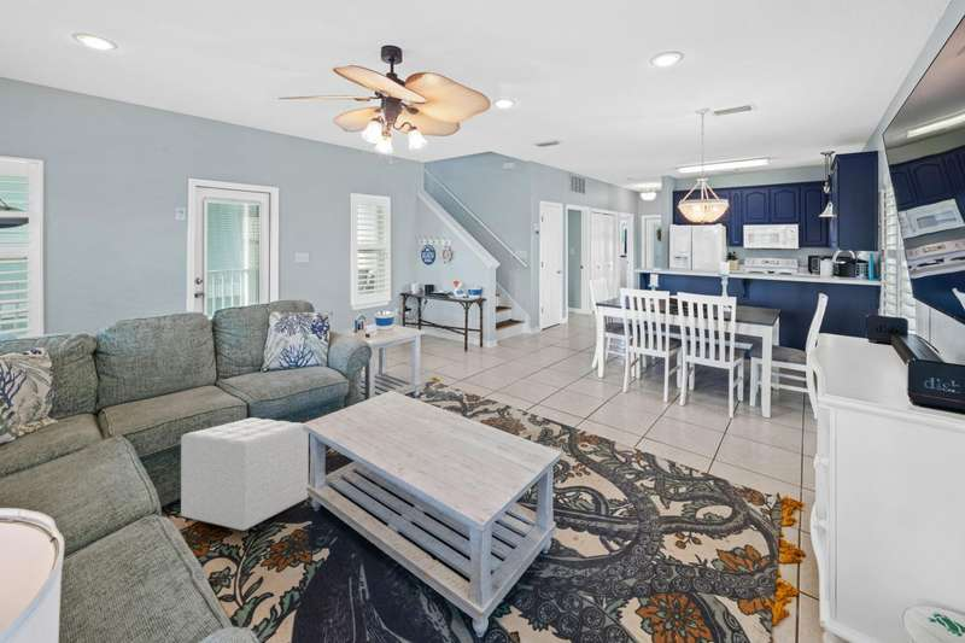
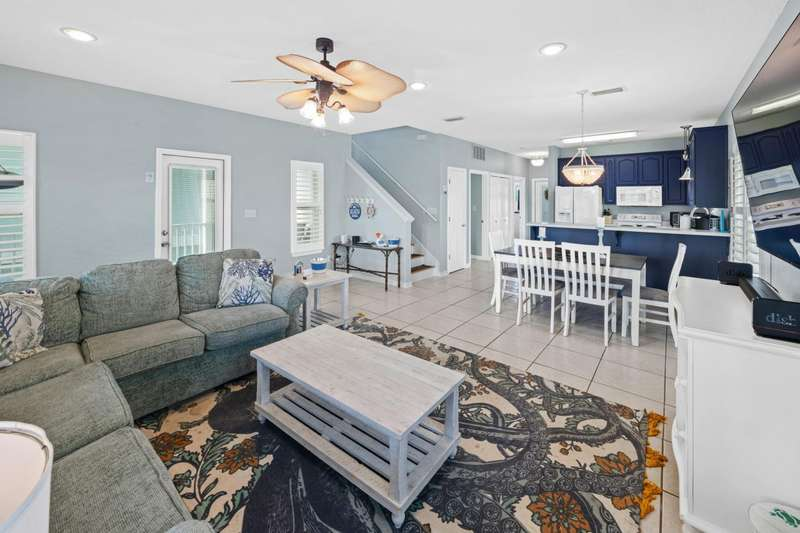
- ottoman [180,416,310,534]
